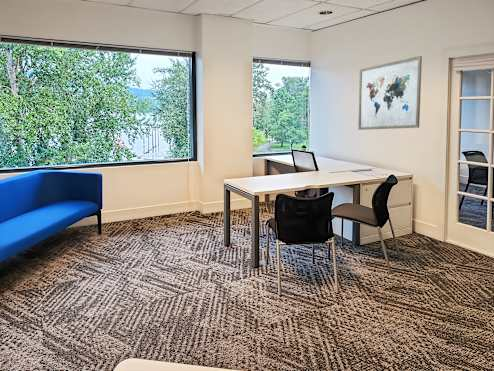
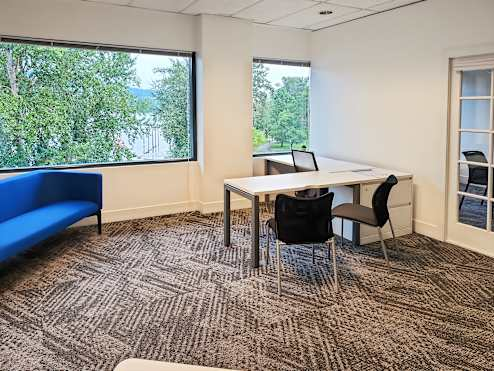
- wall art [357,55,423,131]
